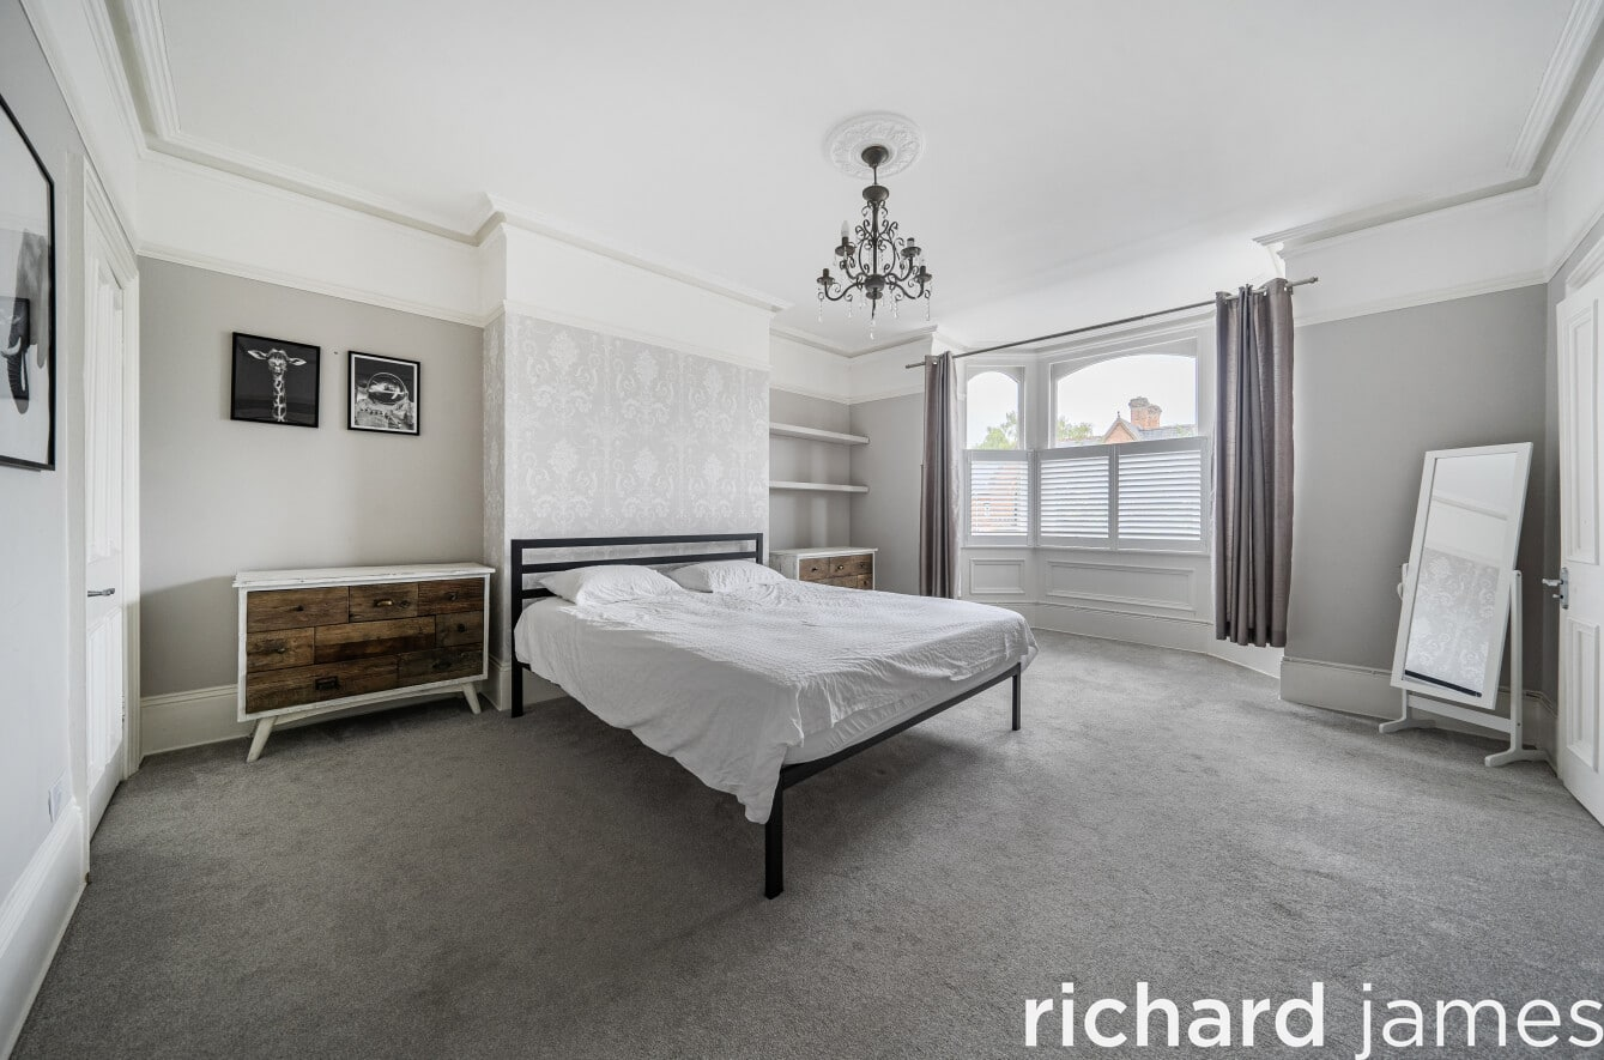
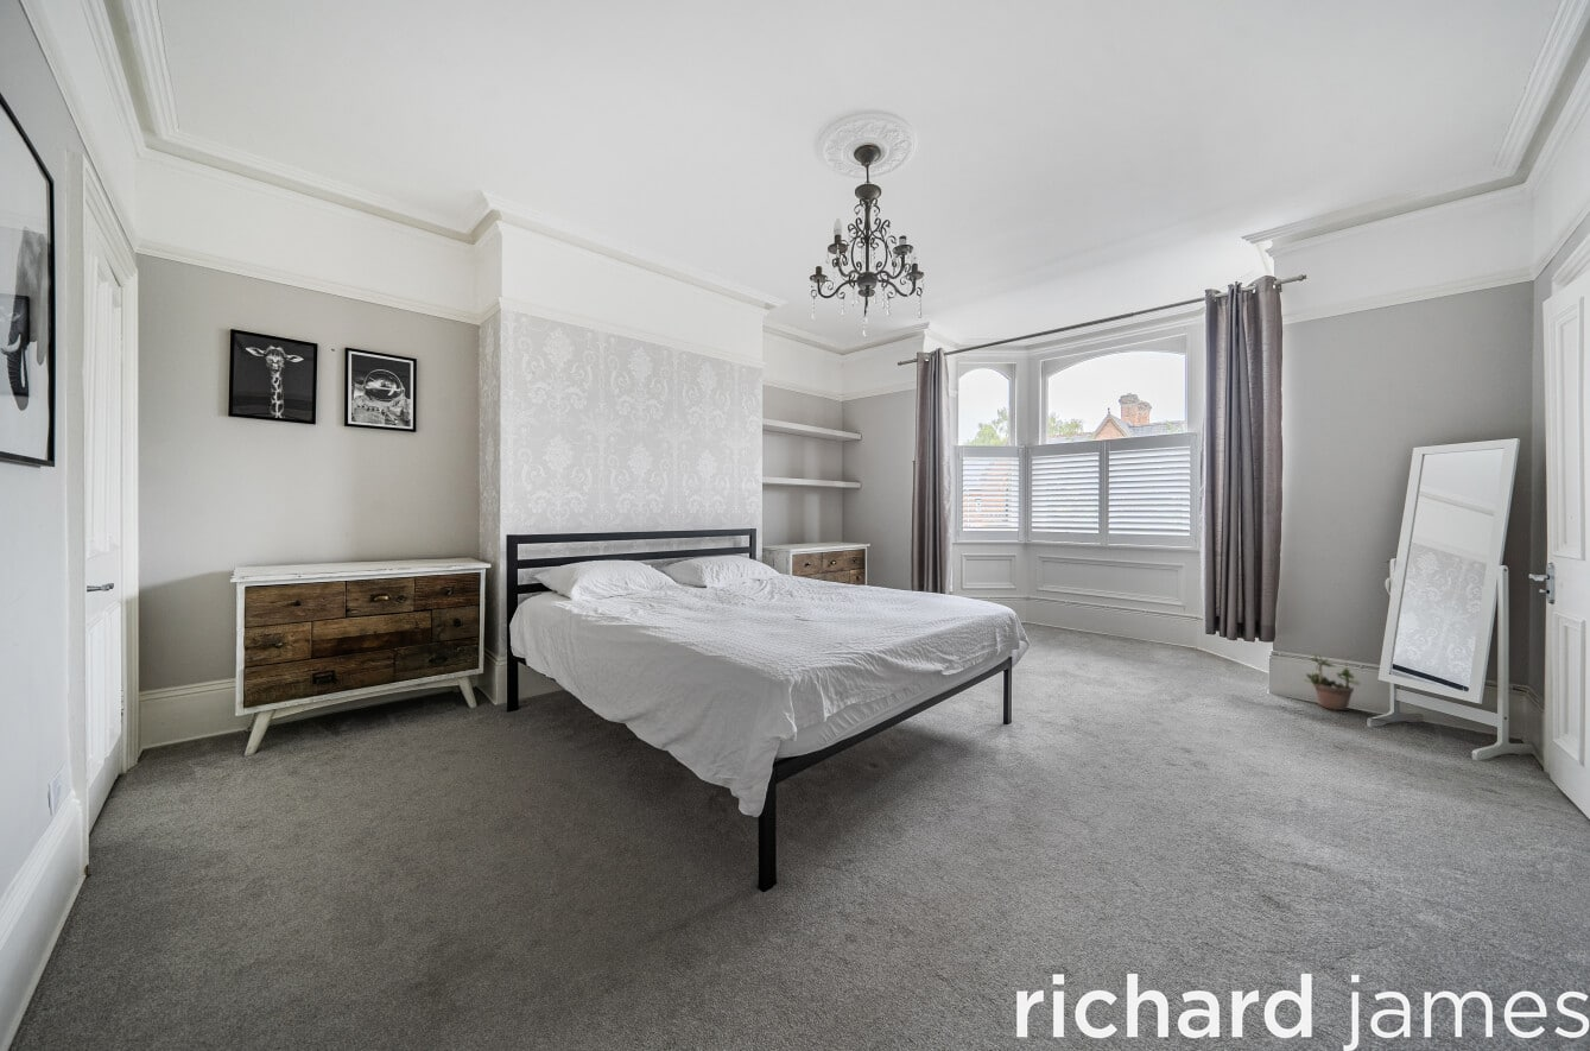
+ potted plant [1303,652,1361,711]
